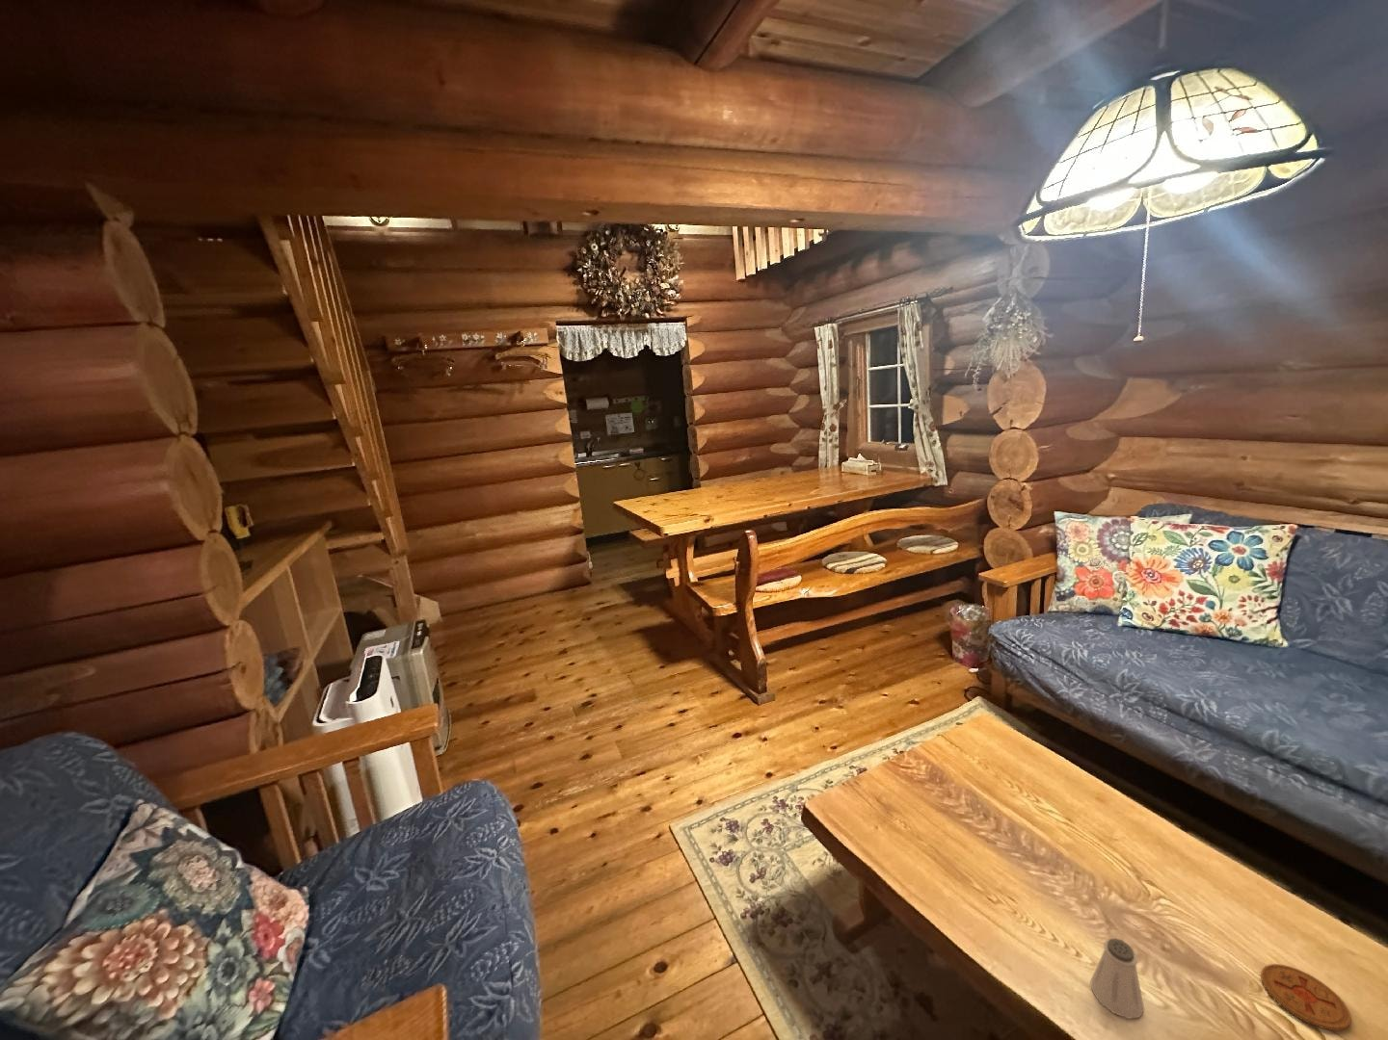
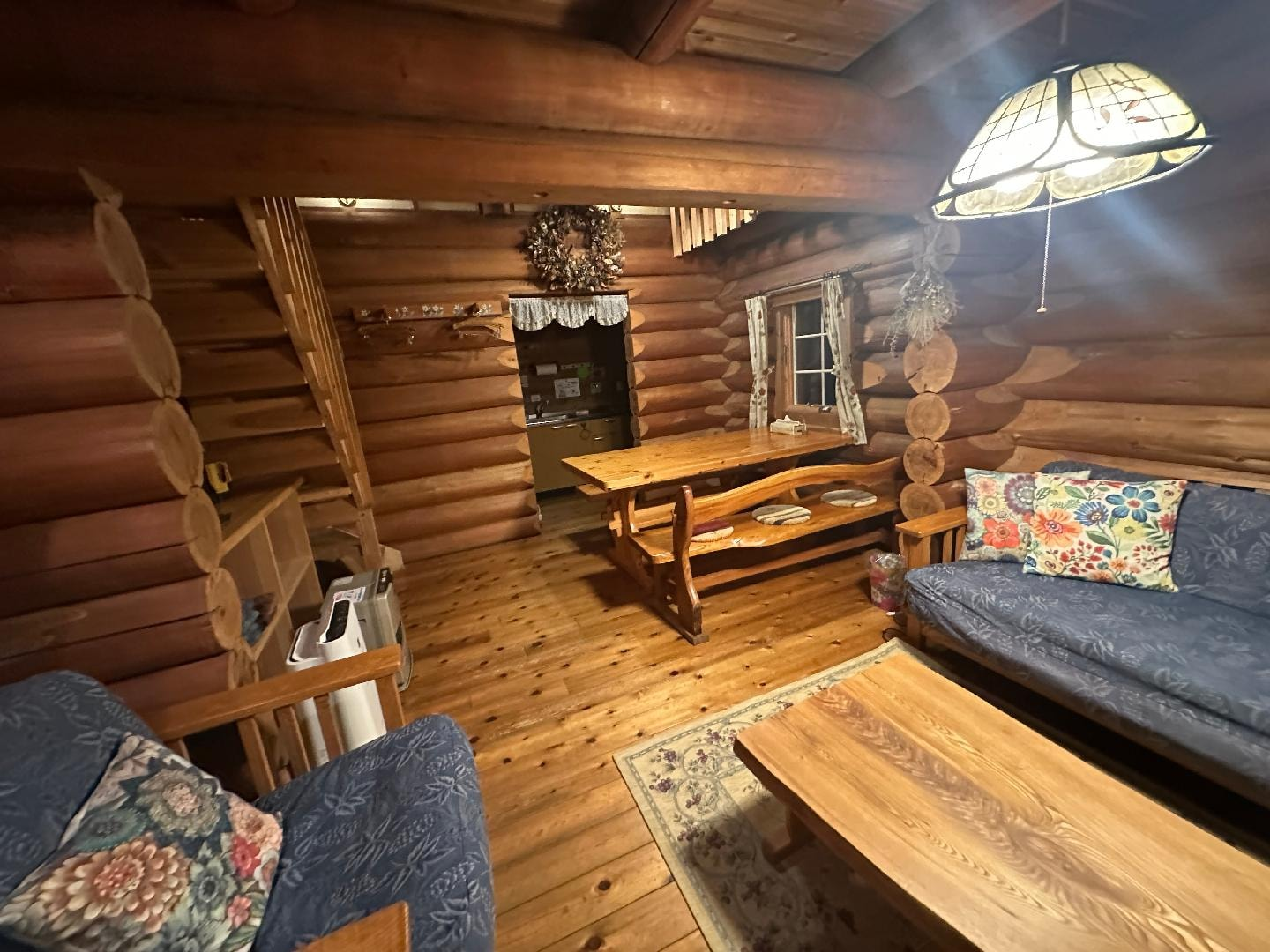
- coaster [1260,962,1352,1031]
- saltshaker [1090,937,1145,1019]
